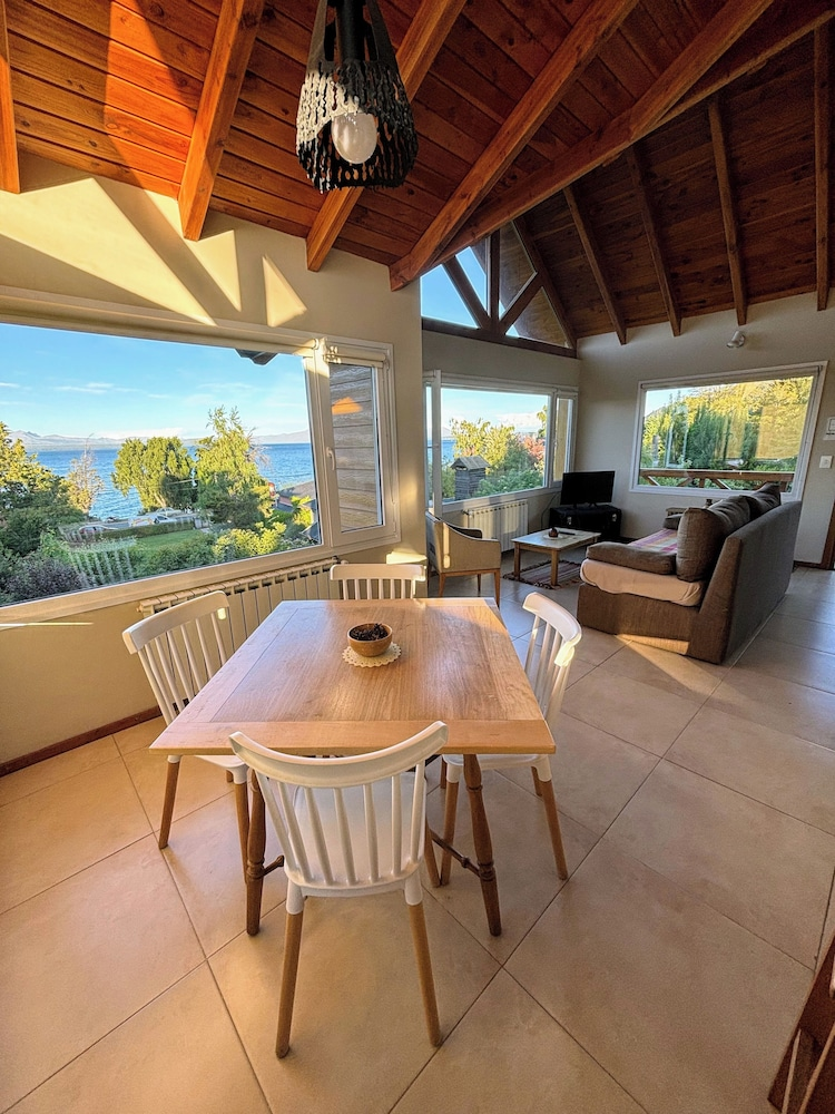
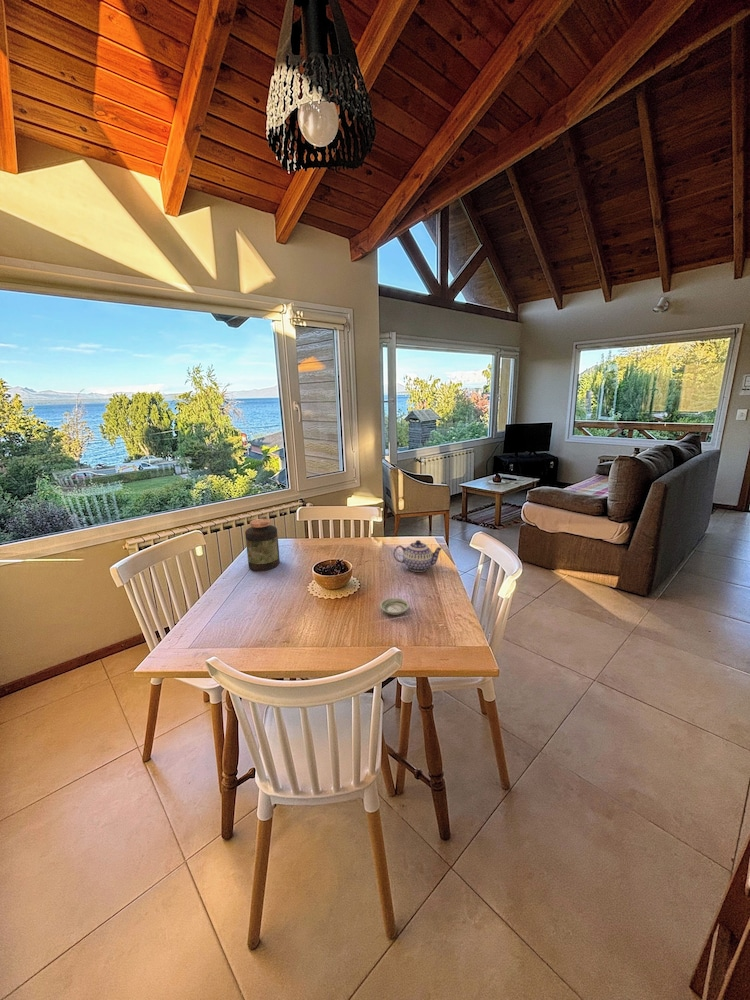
+ jar [244,518,281,572]
+ saucer [379,597,410,616]
+ teapot [392,539,443,573]
